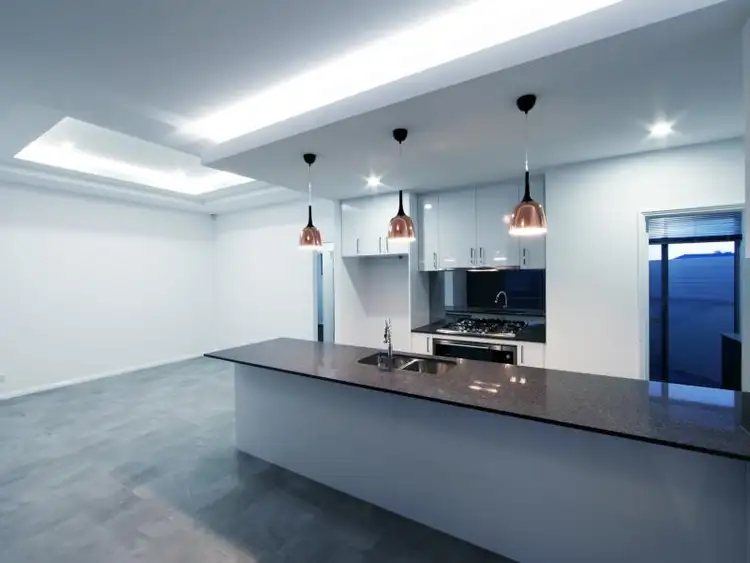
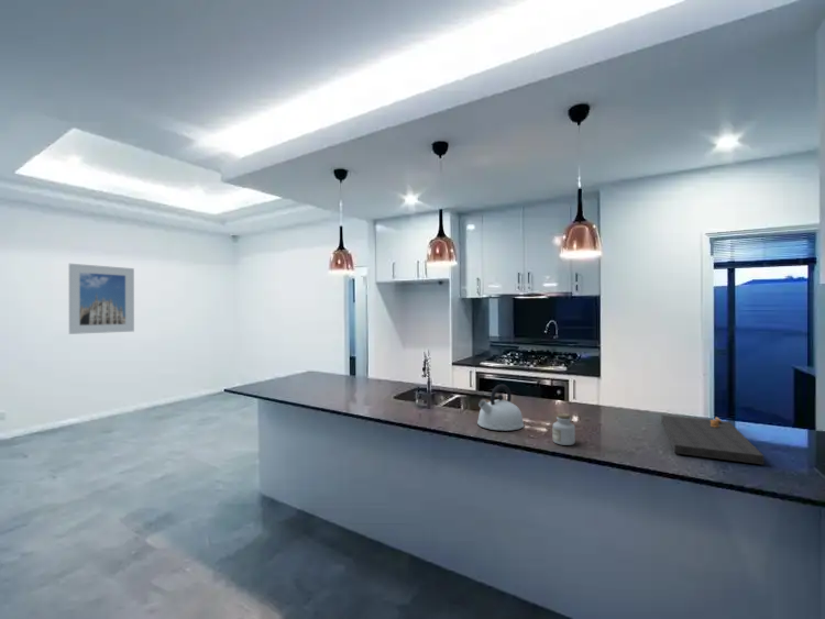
+ cutting board [661,414,766,465]
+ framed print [68,263,135,335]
+ jar [551,412,576,446]
+ kettle [476,384,525,432]
